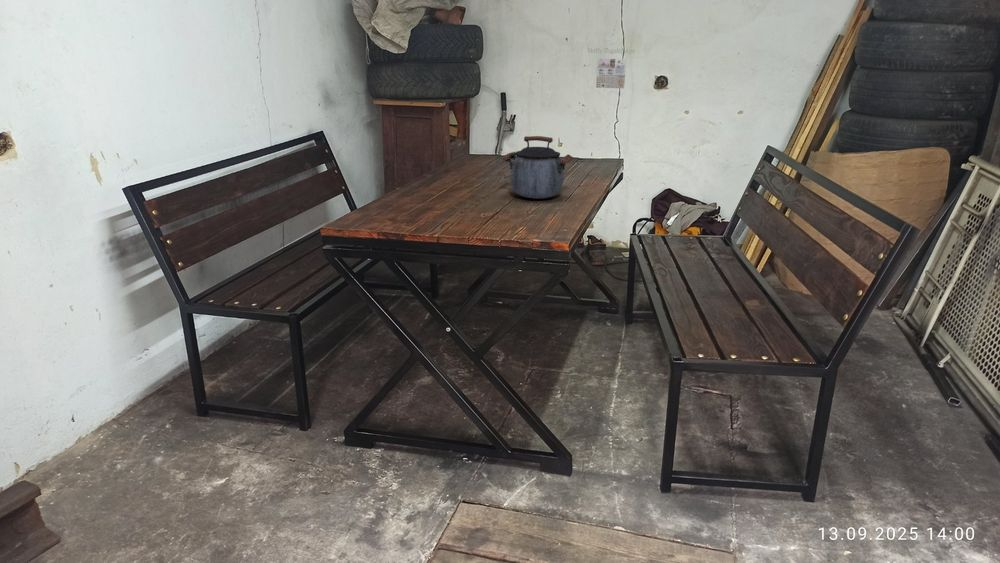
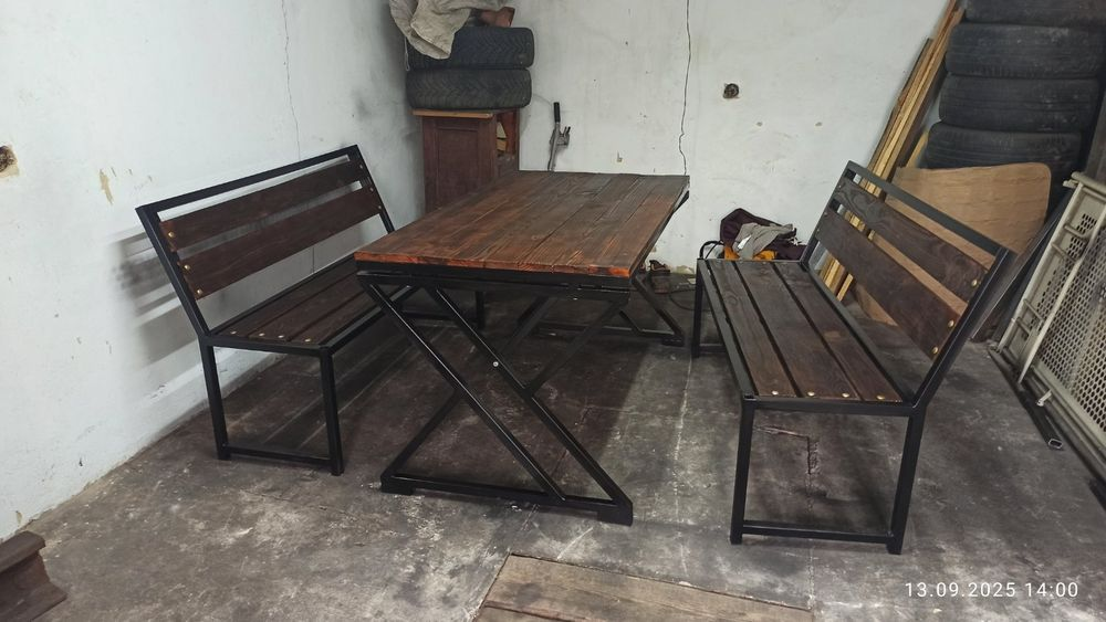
- kettle [501,135,574,200]
- calendar [587,47,636,89]
